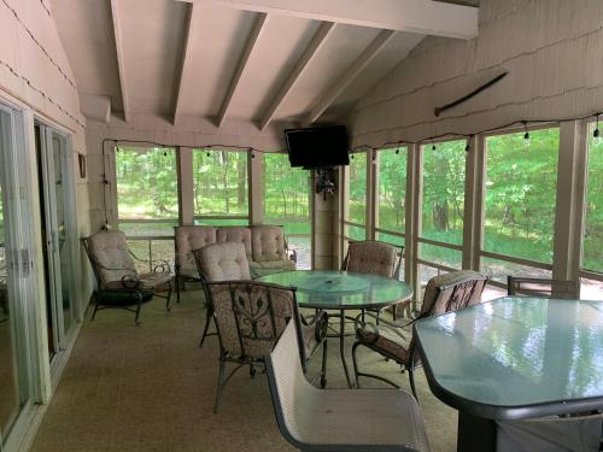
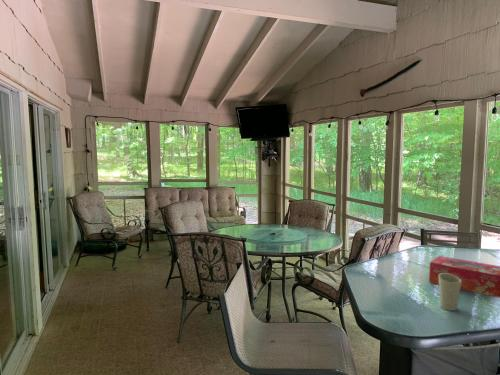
+ cup [438,273,461,311]
+ tissue box [428,255,500,299]
